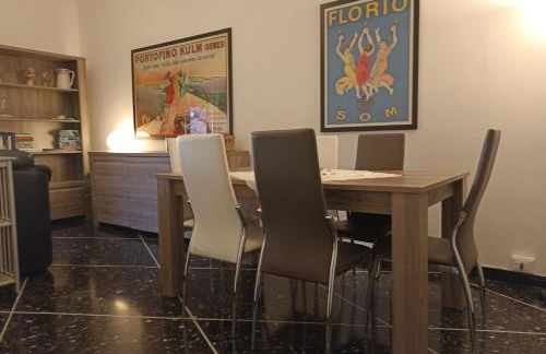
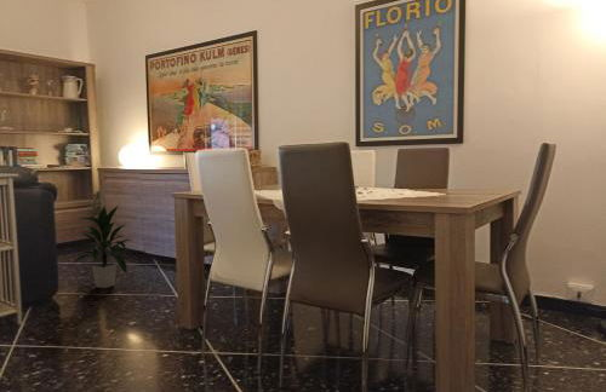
+ indoor plant [67,203,133,289]
